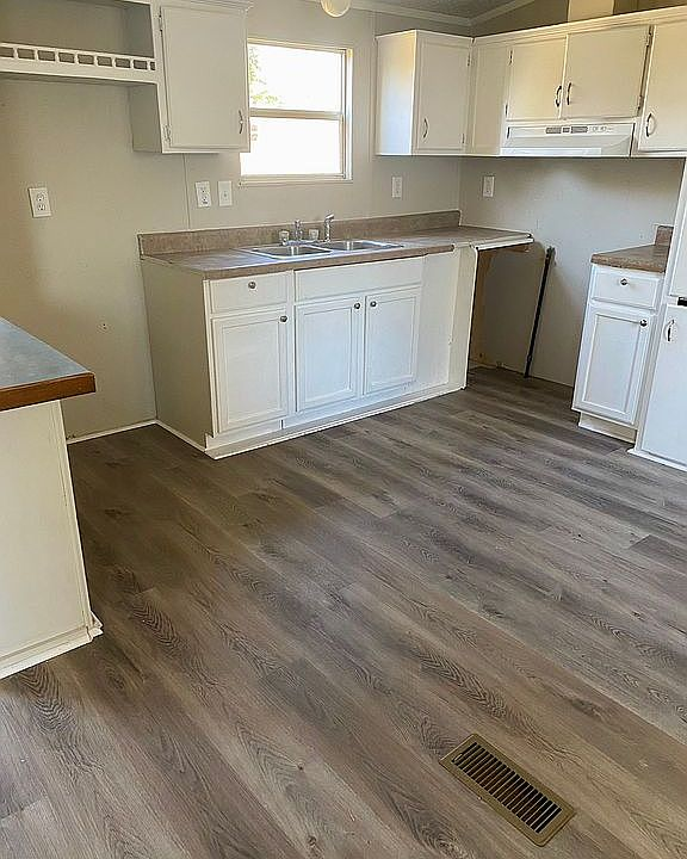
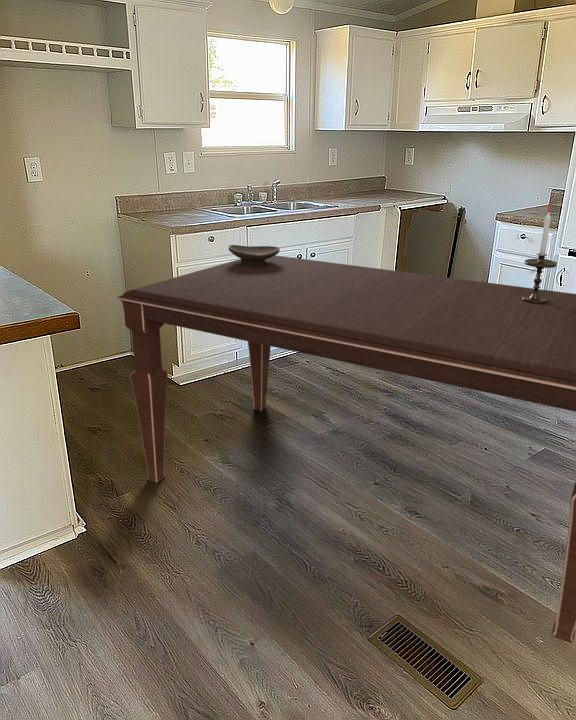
+ decorative bowl [228,244,281,265]
+ candlestick [522,203,558,304]
+ dining table [116,255,576,644]
